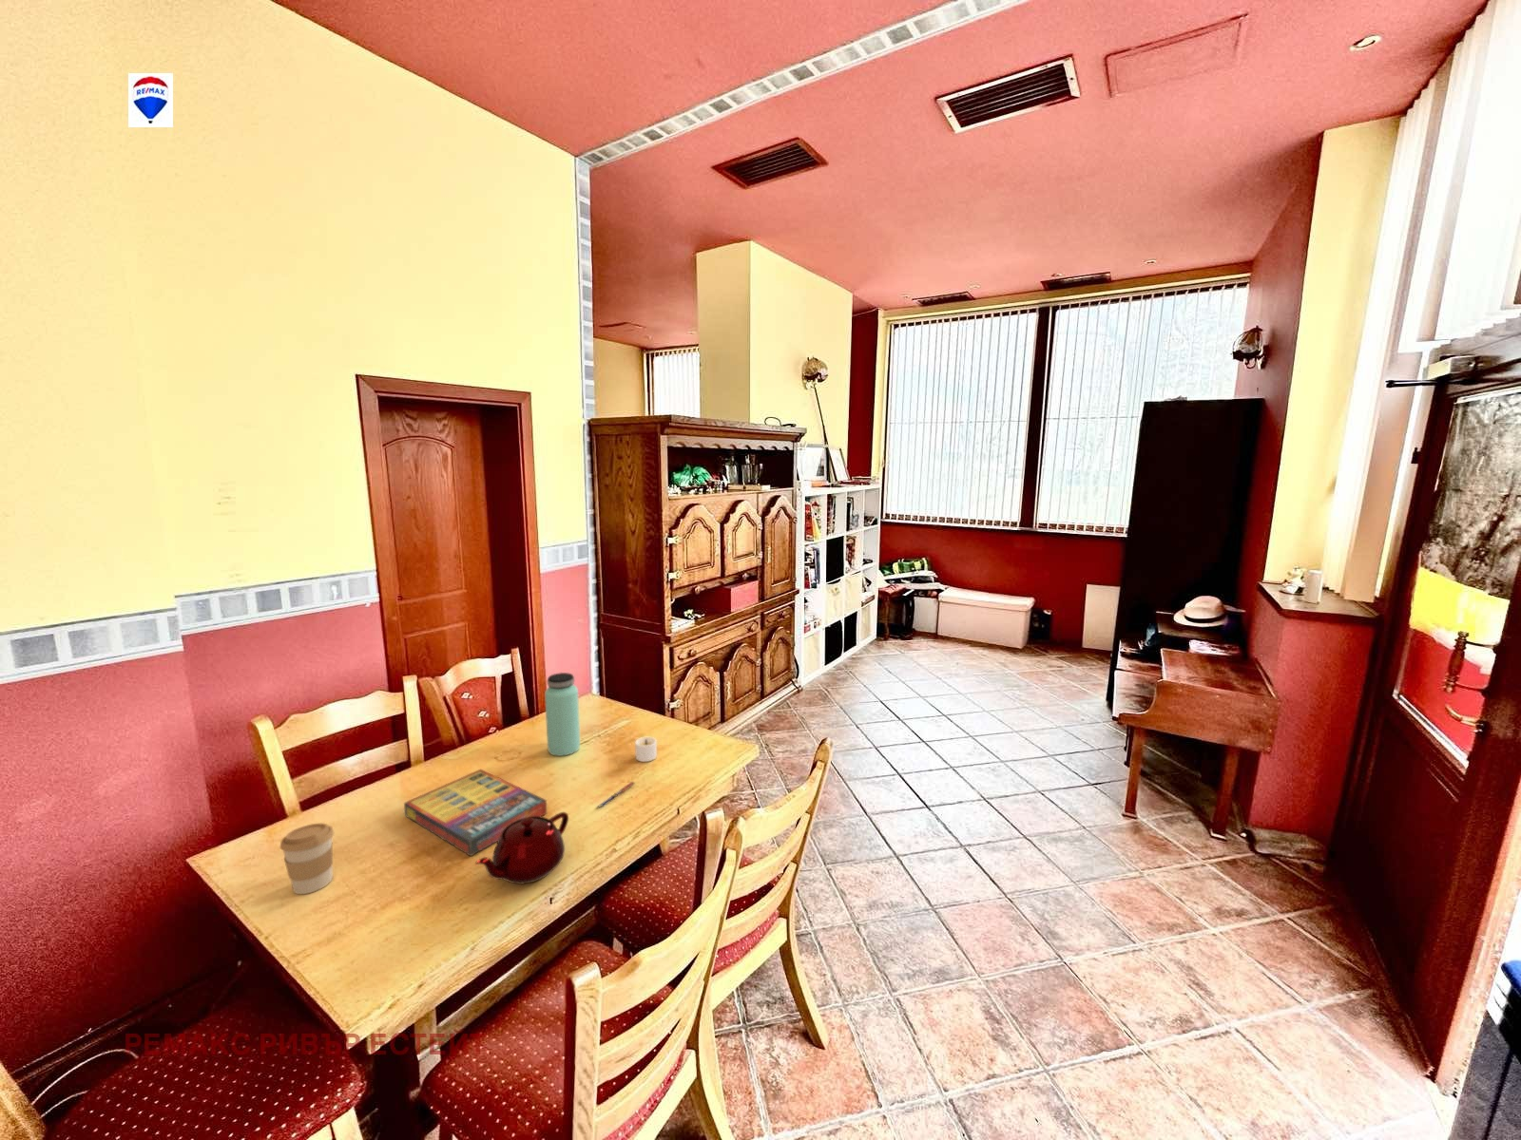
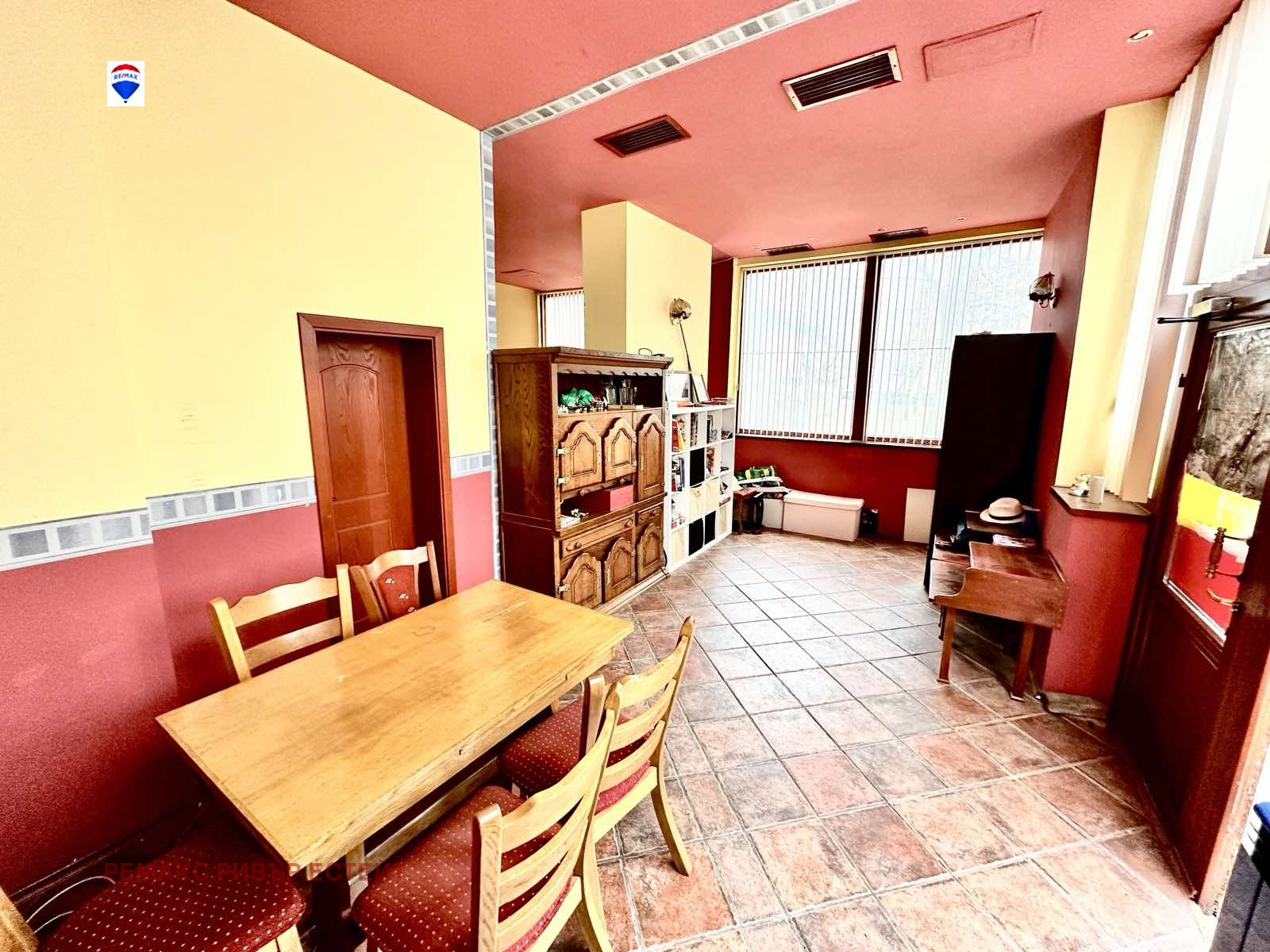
- teapot [474,812,569,885]
- candle [634,736,658,763]
- bottle [544,672,581,757]
- coffee cup [279,823,334,895]
- game compilation box [404,769,547,857]
- pen [596,781,635,809]
